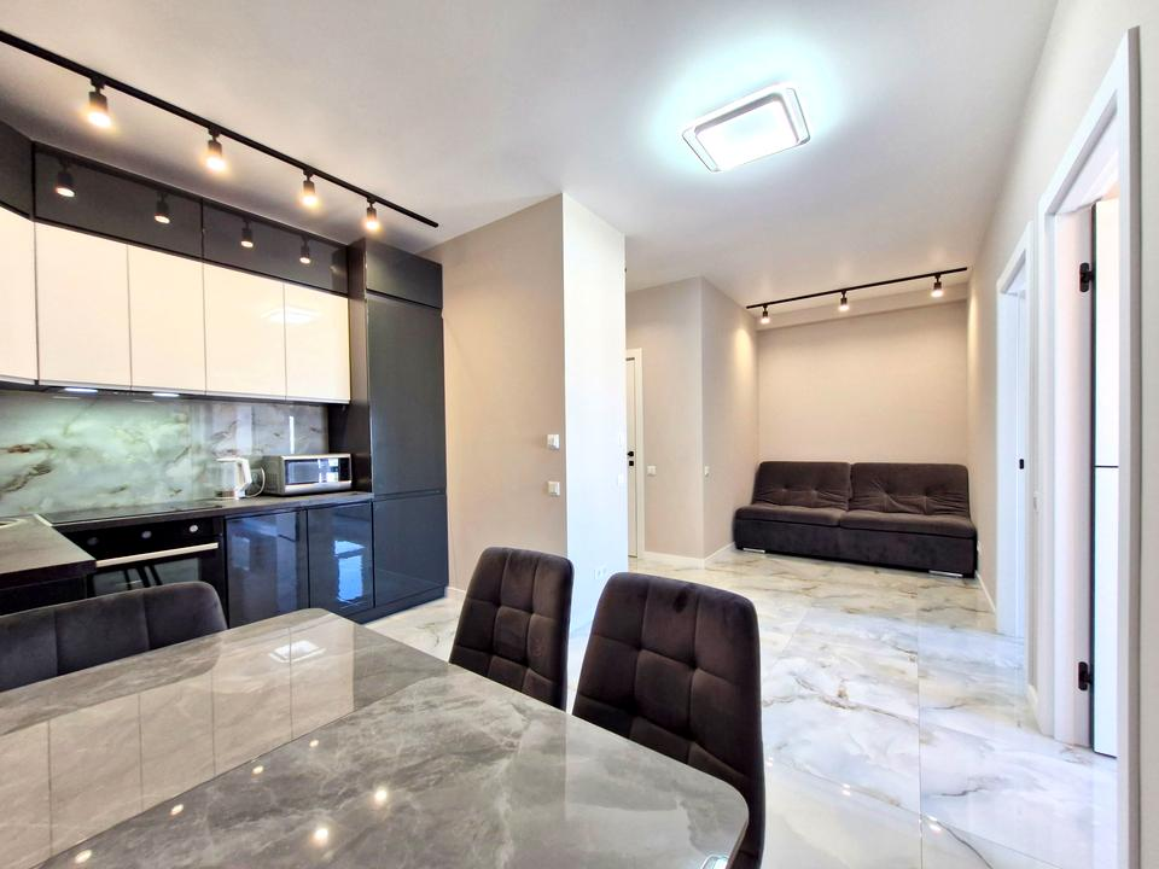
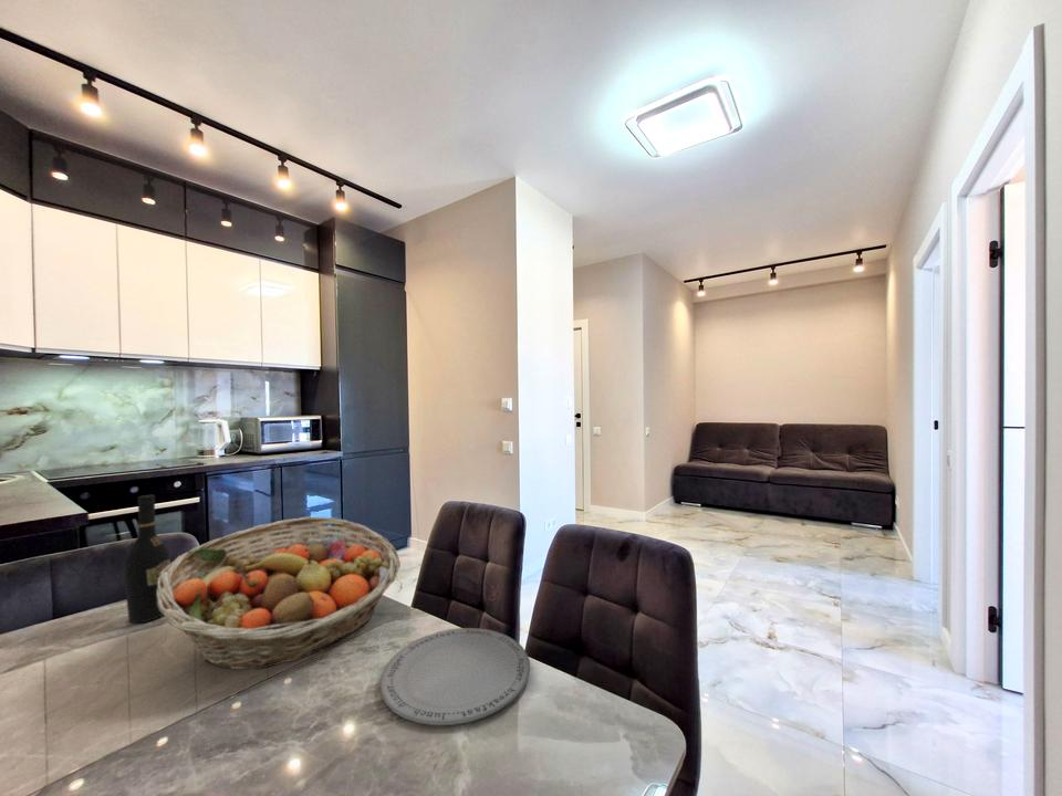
+ fruit basket [157,516,402,671]
+ wine bottle [123,494,171,625]
+ plate [379,627,531,726]
